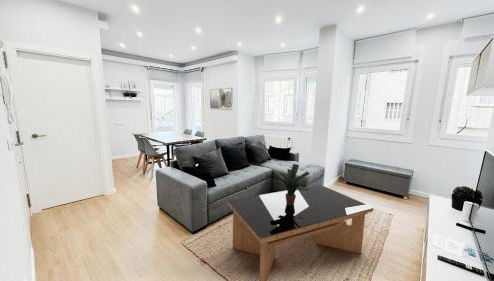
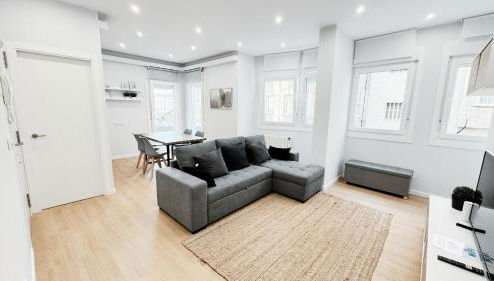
- coffee table [227,184,374,281]
- potted plant [267,163,311,205]
